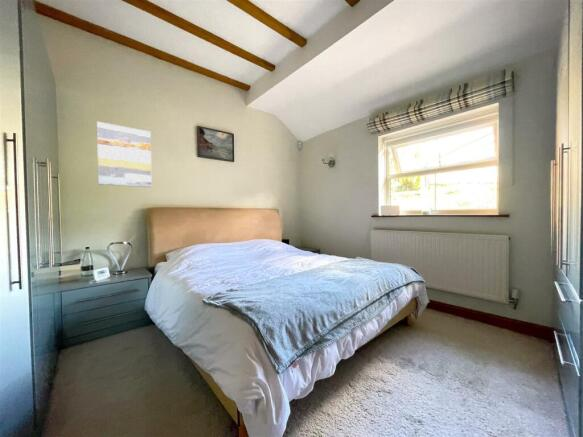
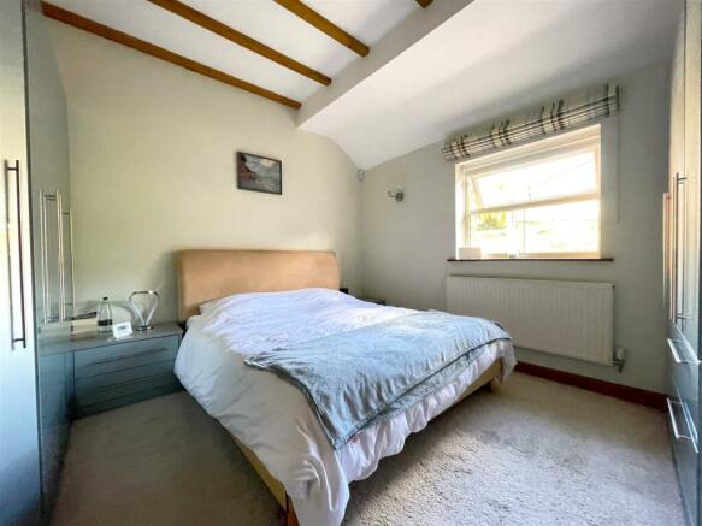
- wall art [96,121,153,188]
